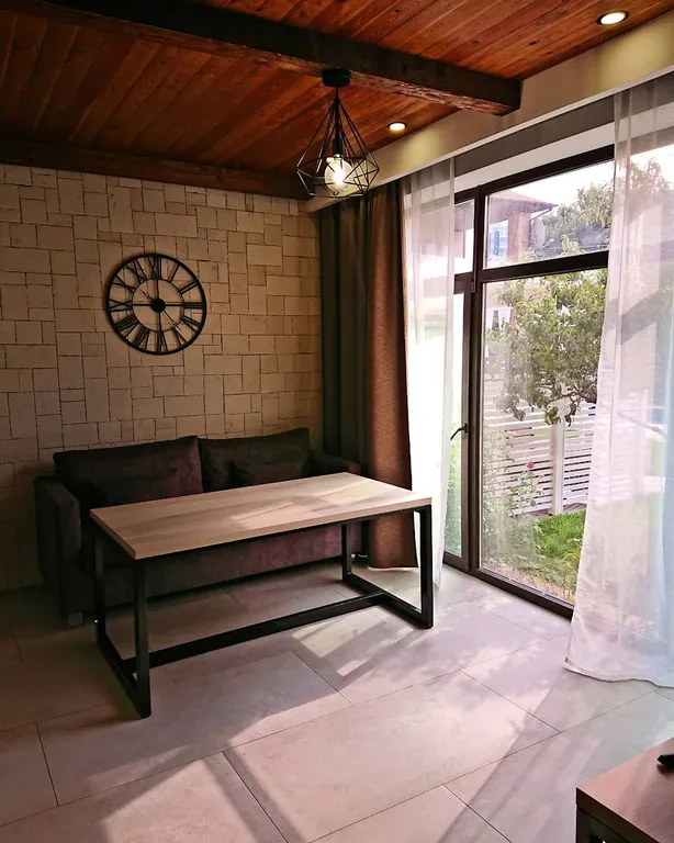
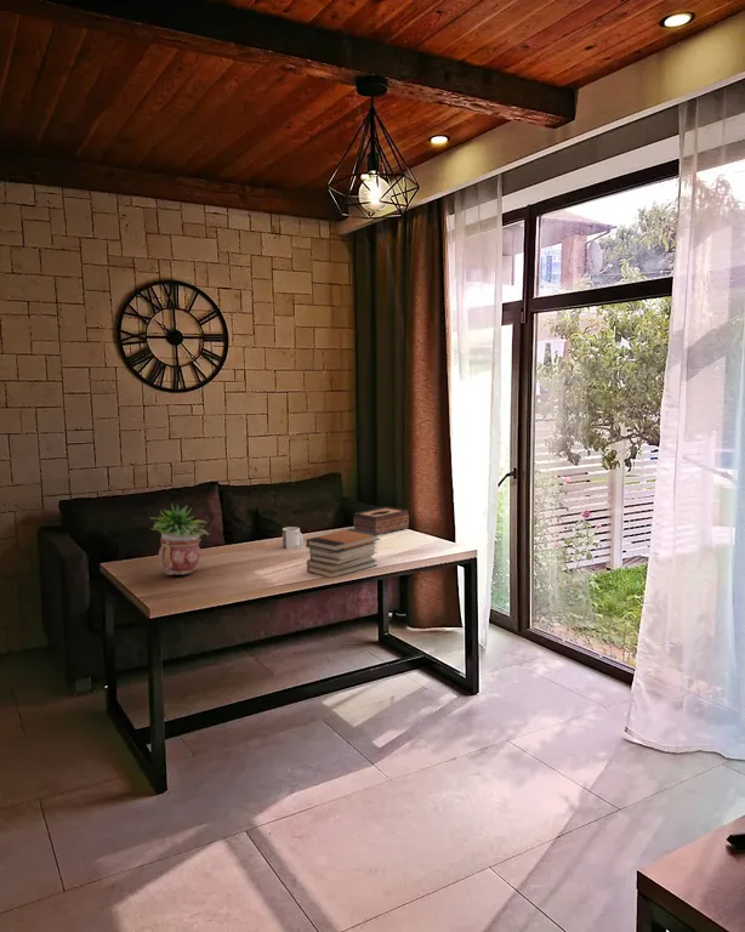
+ tissue box [352,506,410,536]
+ mug [281,525,305,550]
+ book stack [305,528,382,579]
+ potted plant [150,502,210,576]
